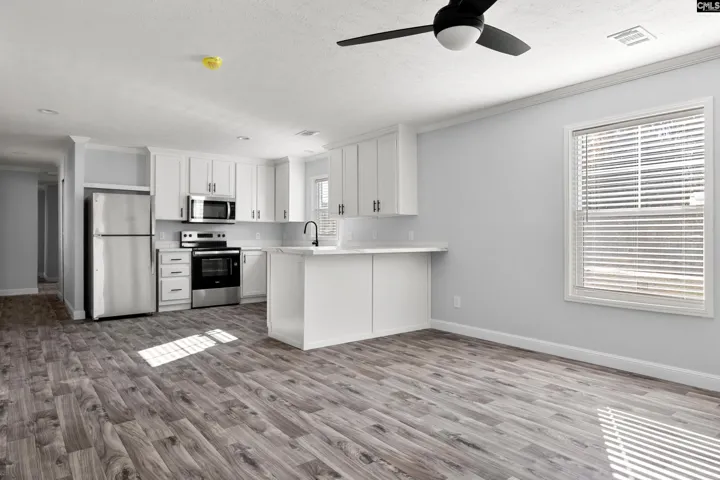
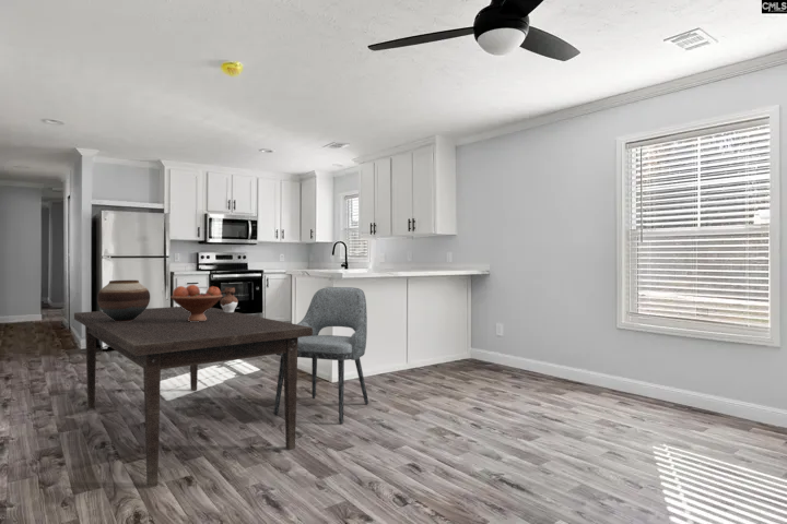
+ dining table [73,306,313,489]
+ vase [96,279,151,321]
+ fruit bowl [169,284,224,322]
+ dining chair [273,286,369,425]
+ ceramic pitcher [219,286,239,313]
